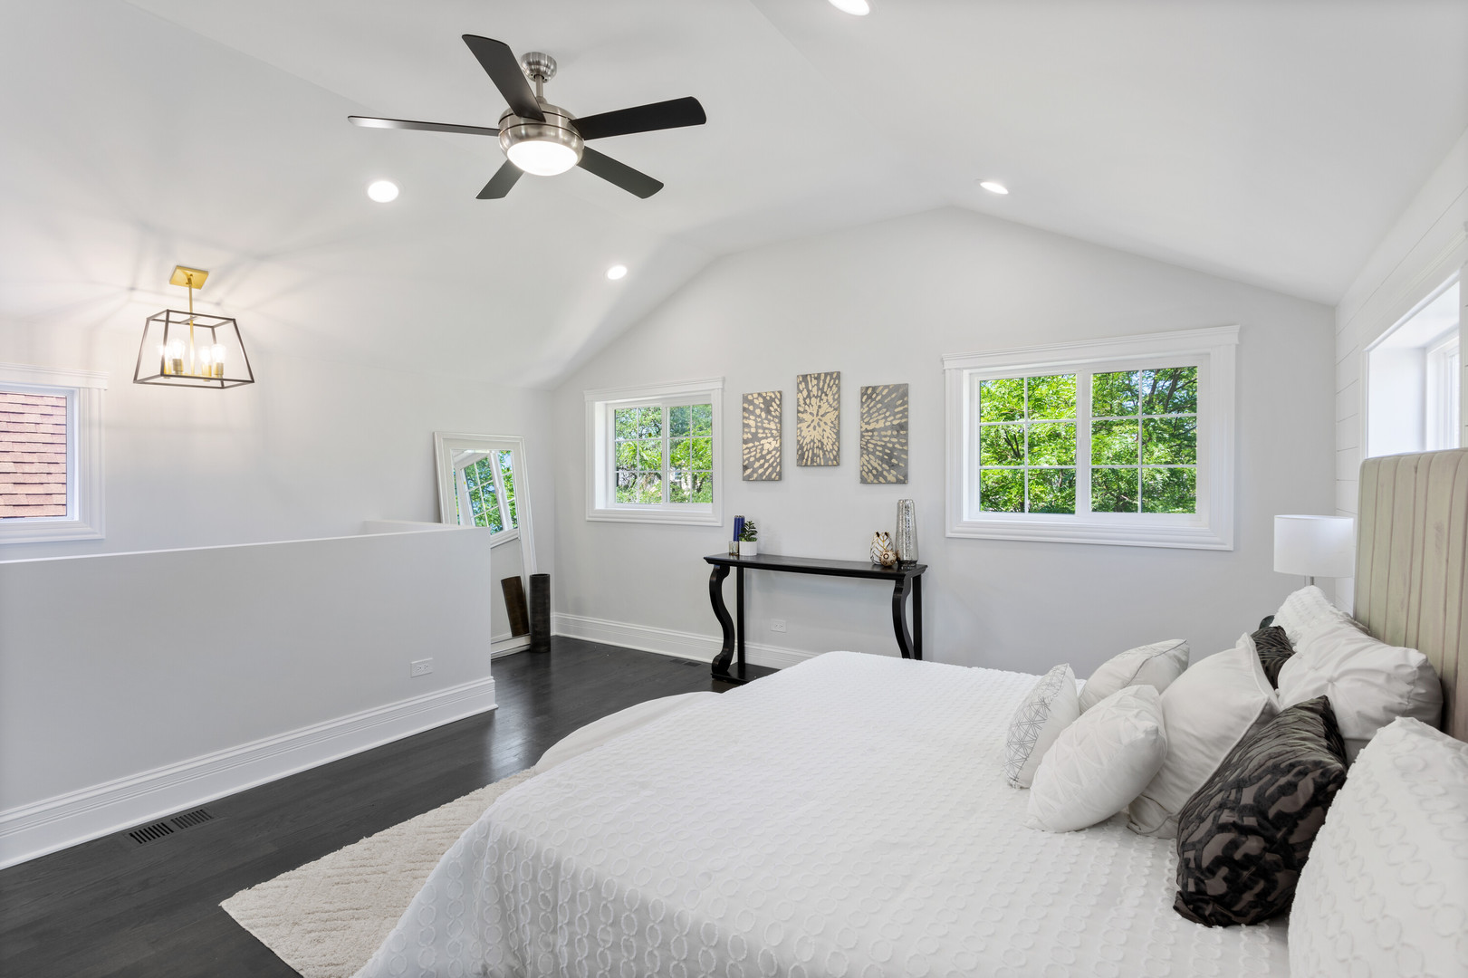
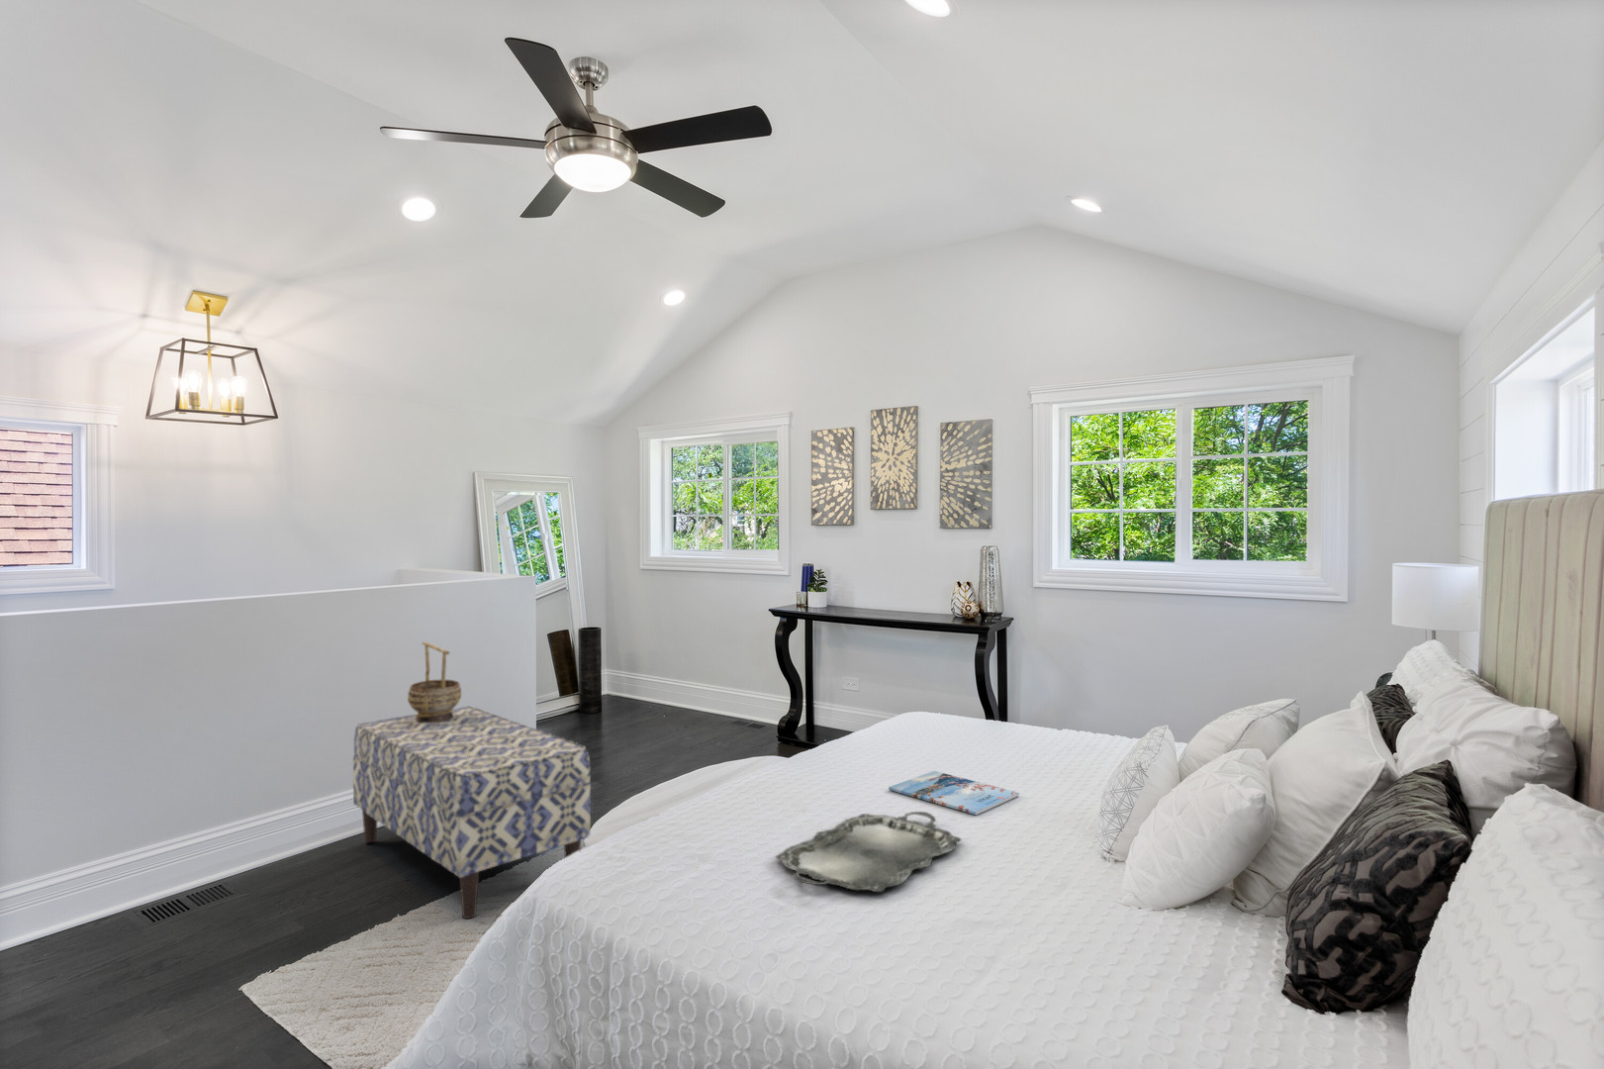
+ serving tray [775,810,962,892]
+ decorative bowl [407,641,462,723]
+ magazine [887,770,1020,816]
+ bench [352,706,592,920]
